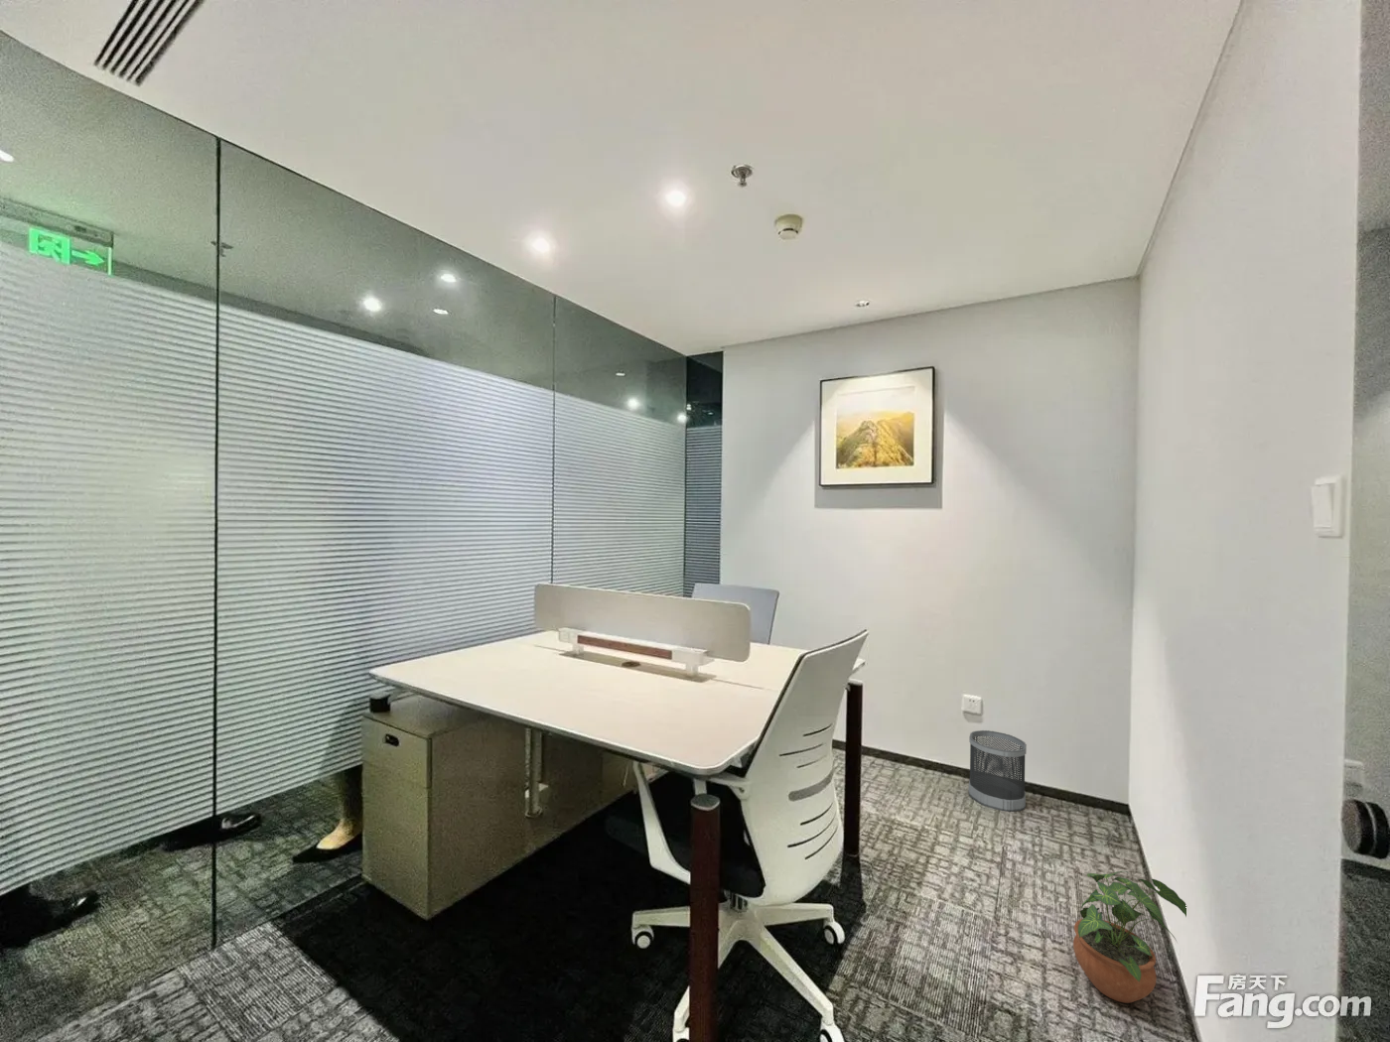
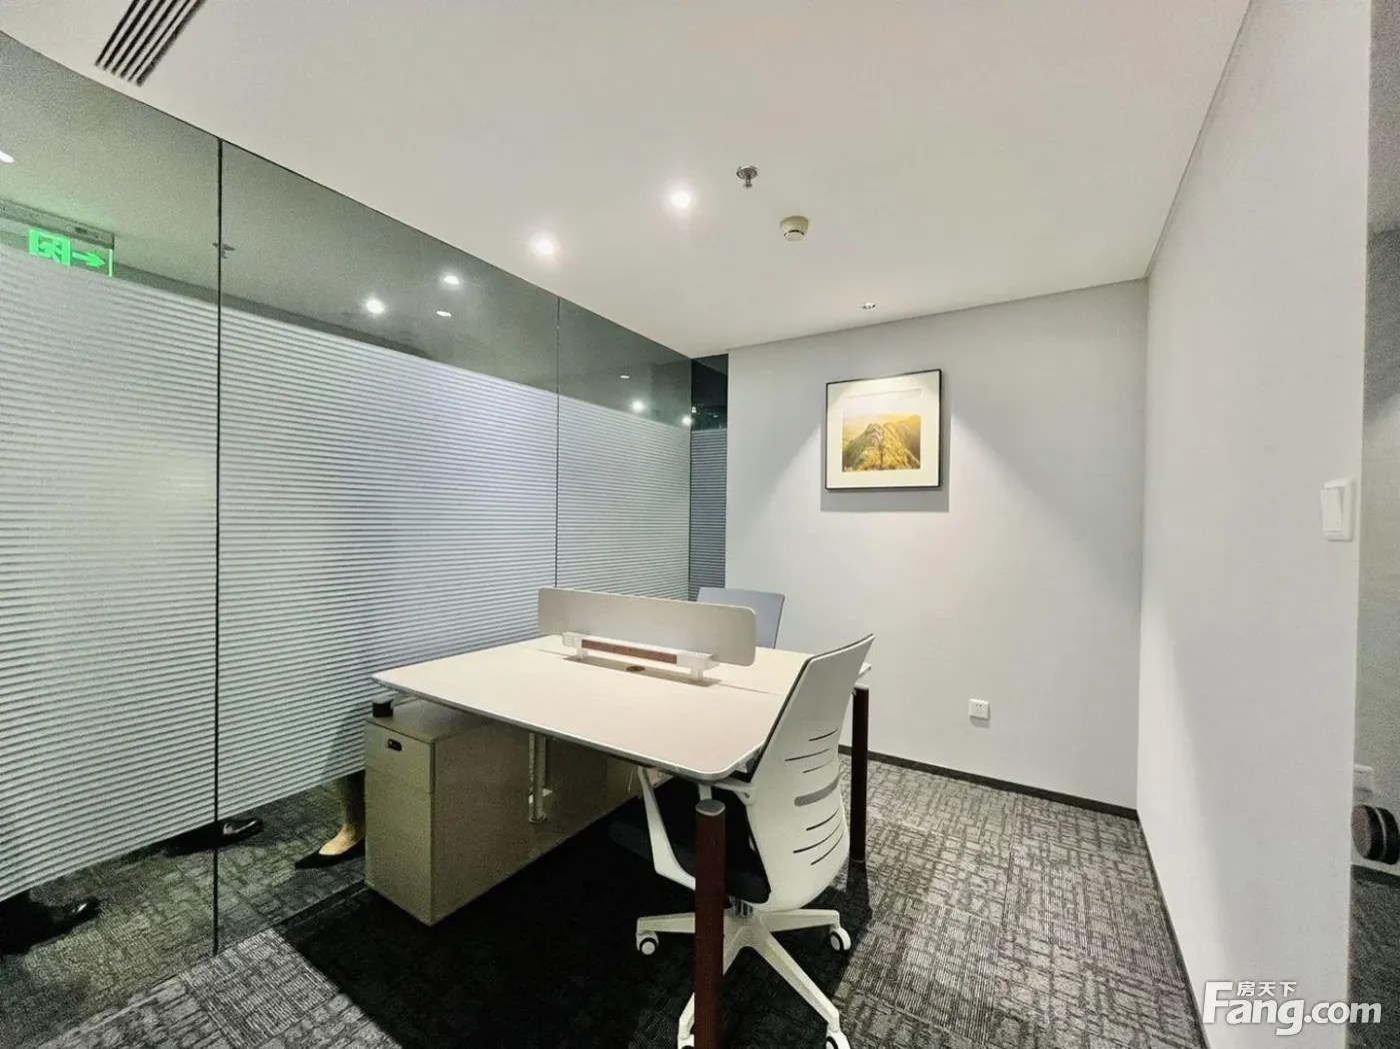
- potted plant [1073,870,1188,1005]
- wastebasket [968,729,1028,813]
